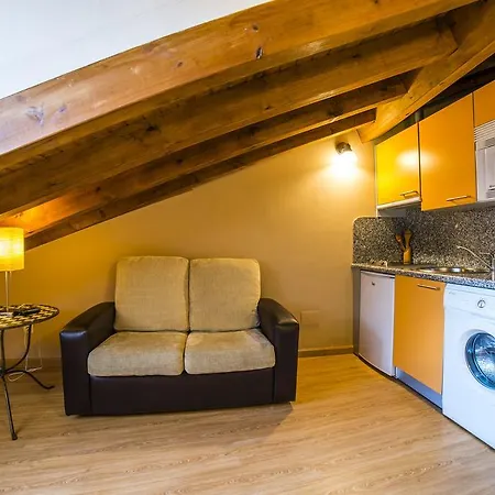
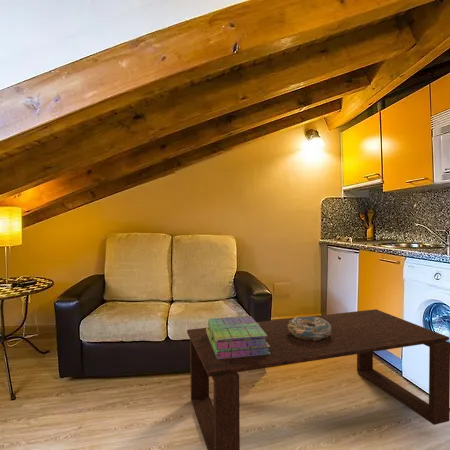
+ decorative bowl [288,316,331,341]
+ coffee table [186,308,450,450]
+ stack of books [206,315,270,359]
